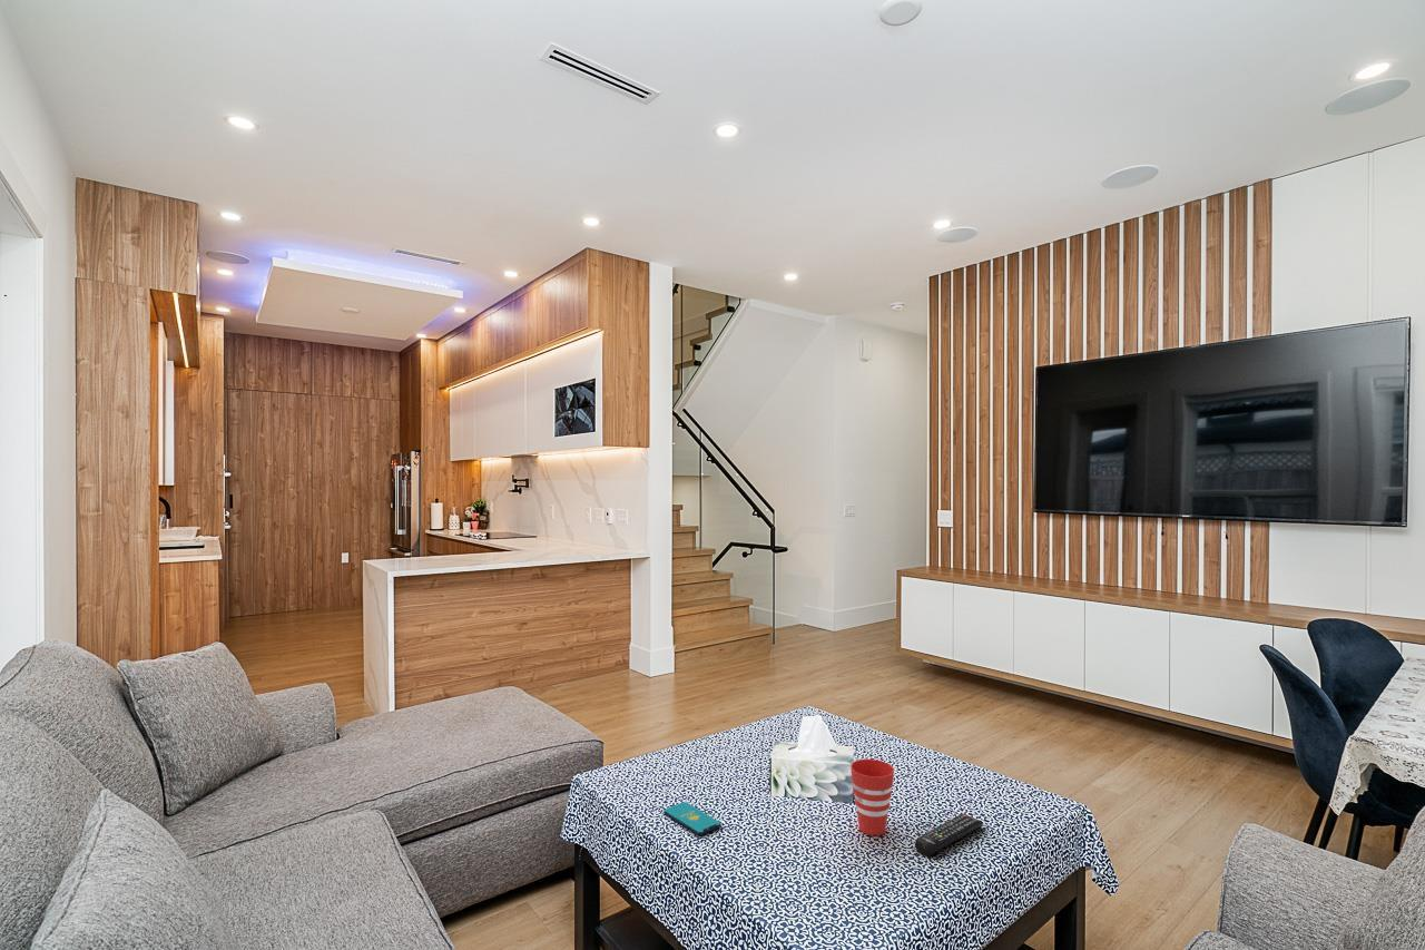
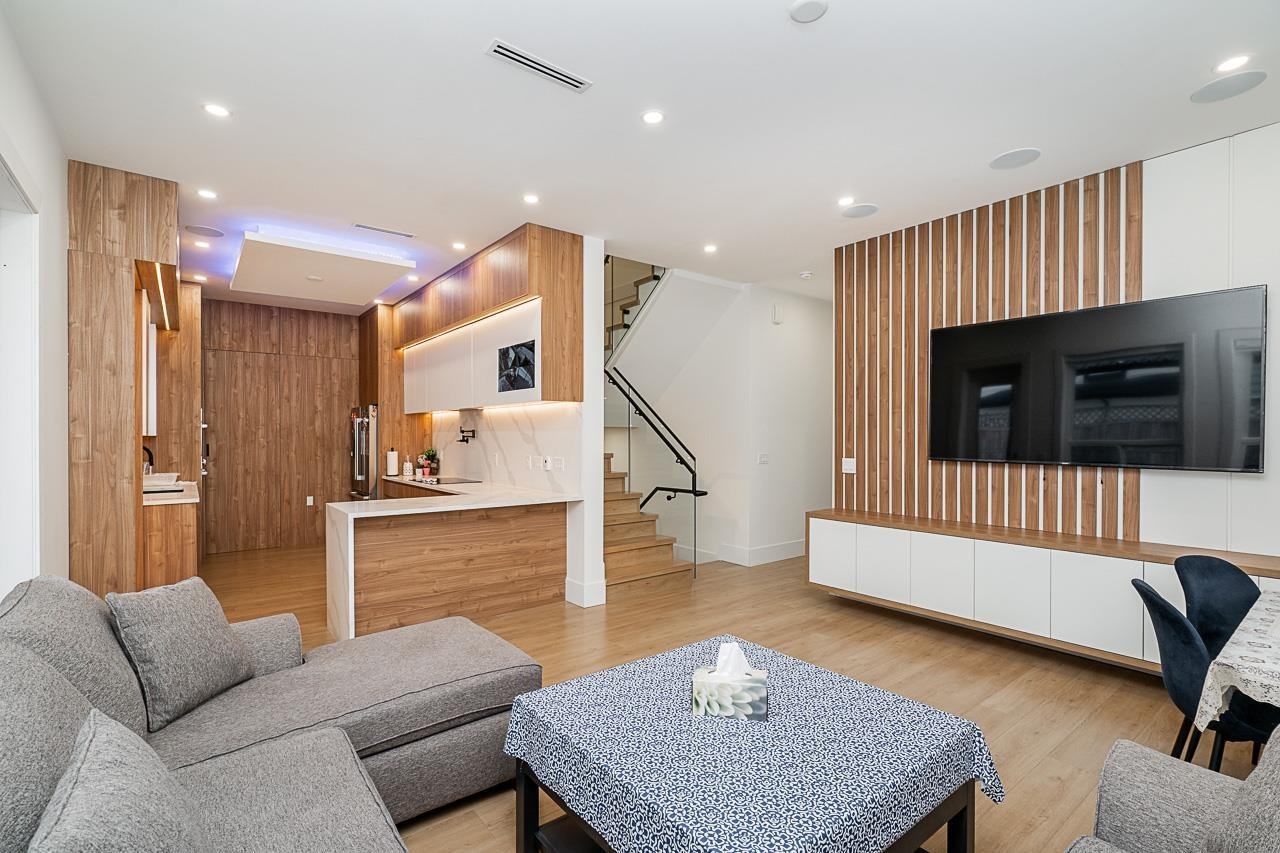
- remote control [914,813,984,856]
- smartphone [664,801,721,836]
- cup [849,758,895,836]
